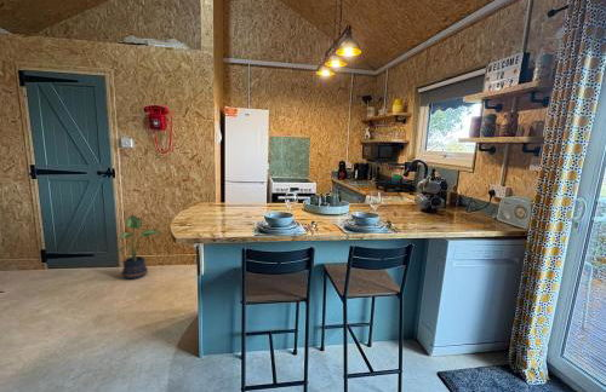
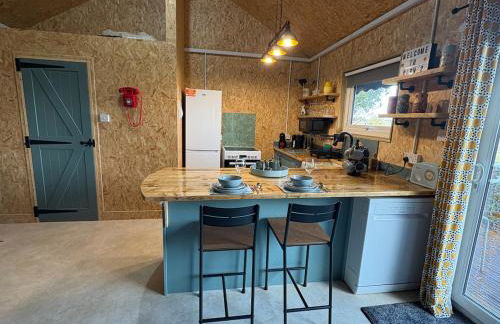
- potted plant [113,214,162,281]
